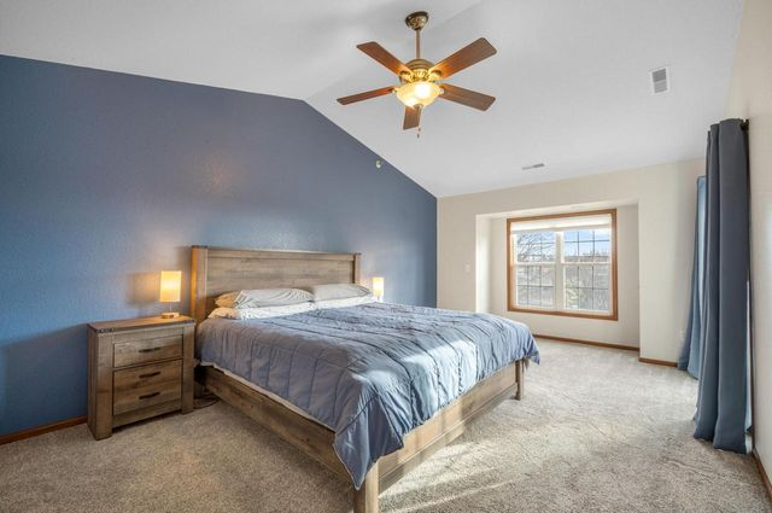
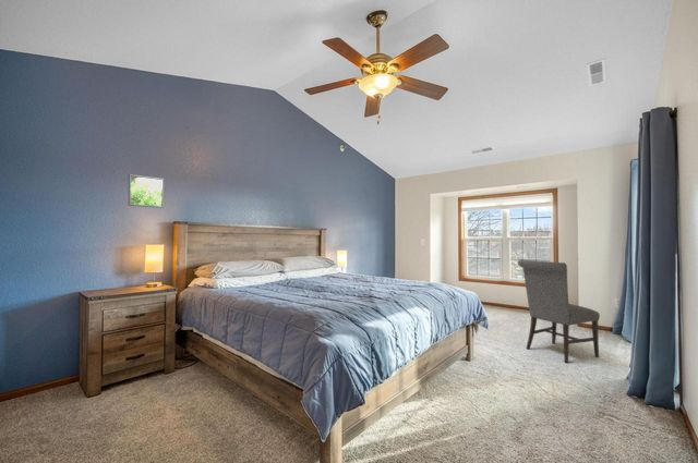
+ chair [517,259,601,364]
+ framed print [128,173,165,209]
